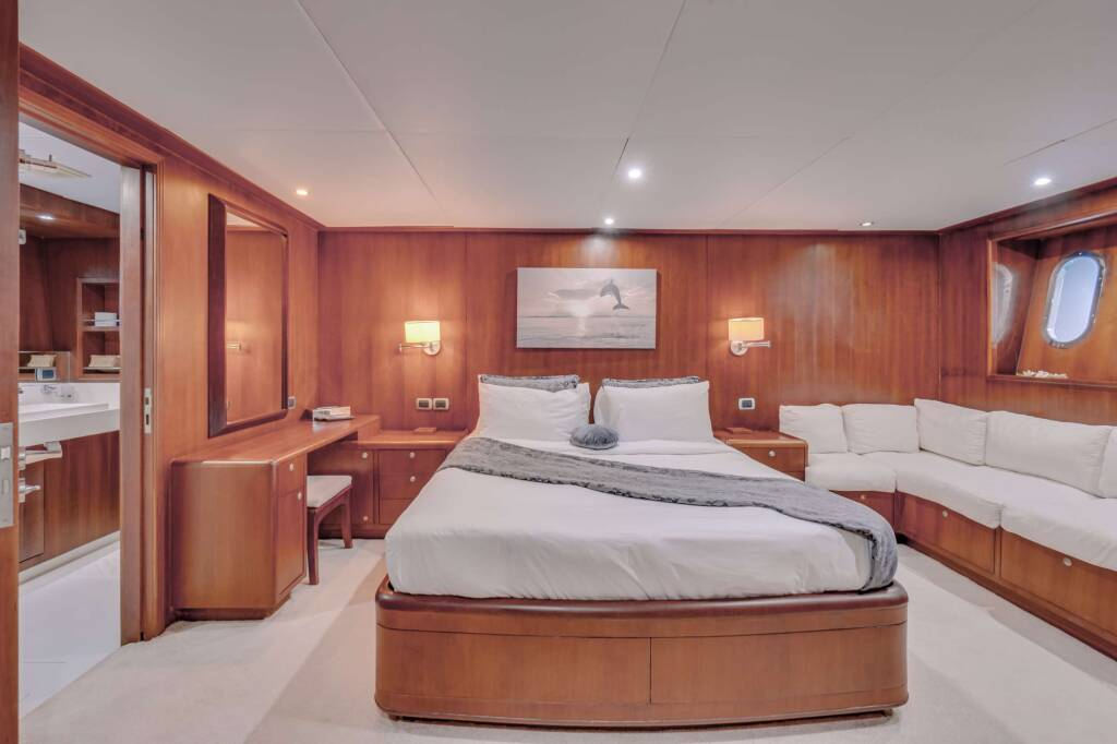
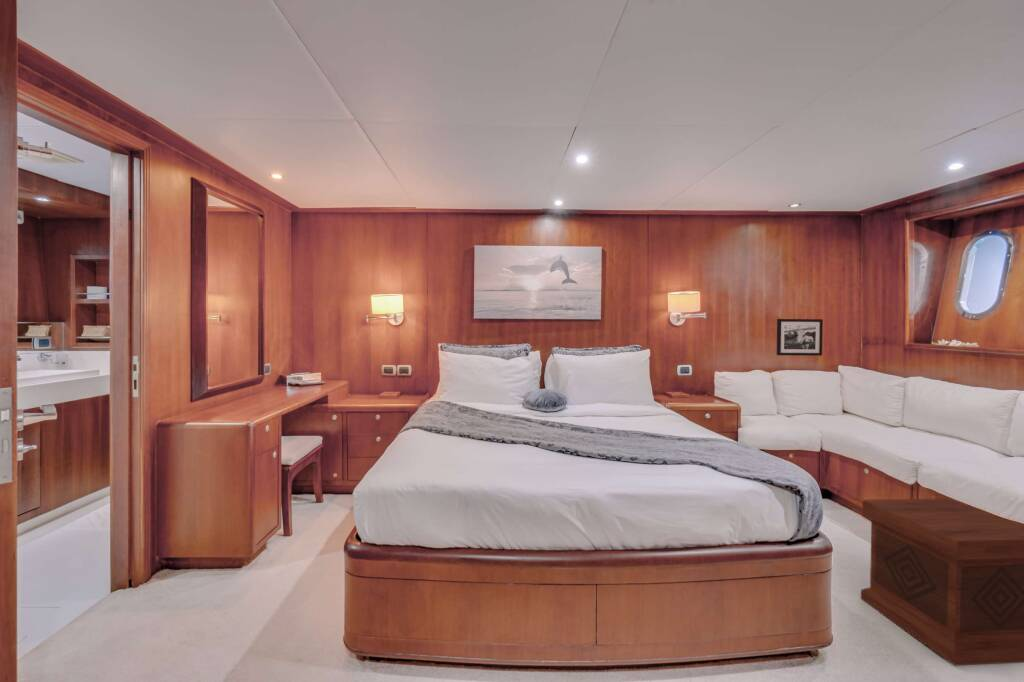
+ picture frame [776,318,824,357]
+ side table [860,497,1024,667]
